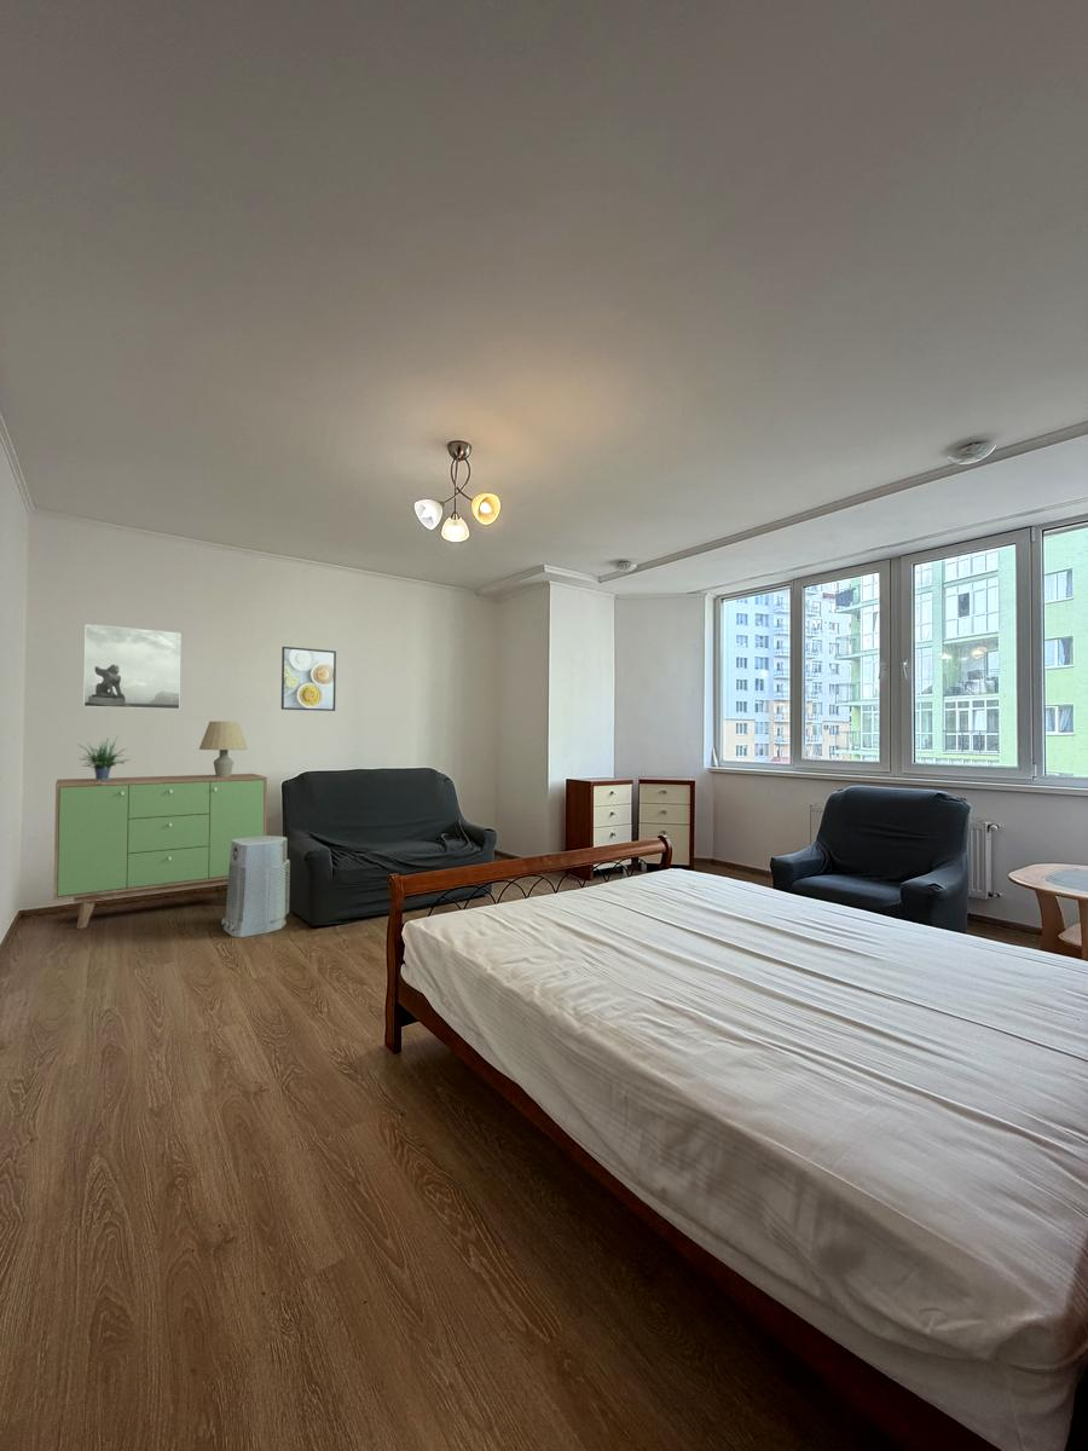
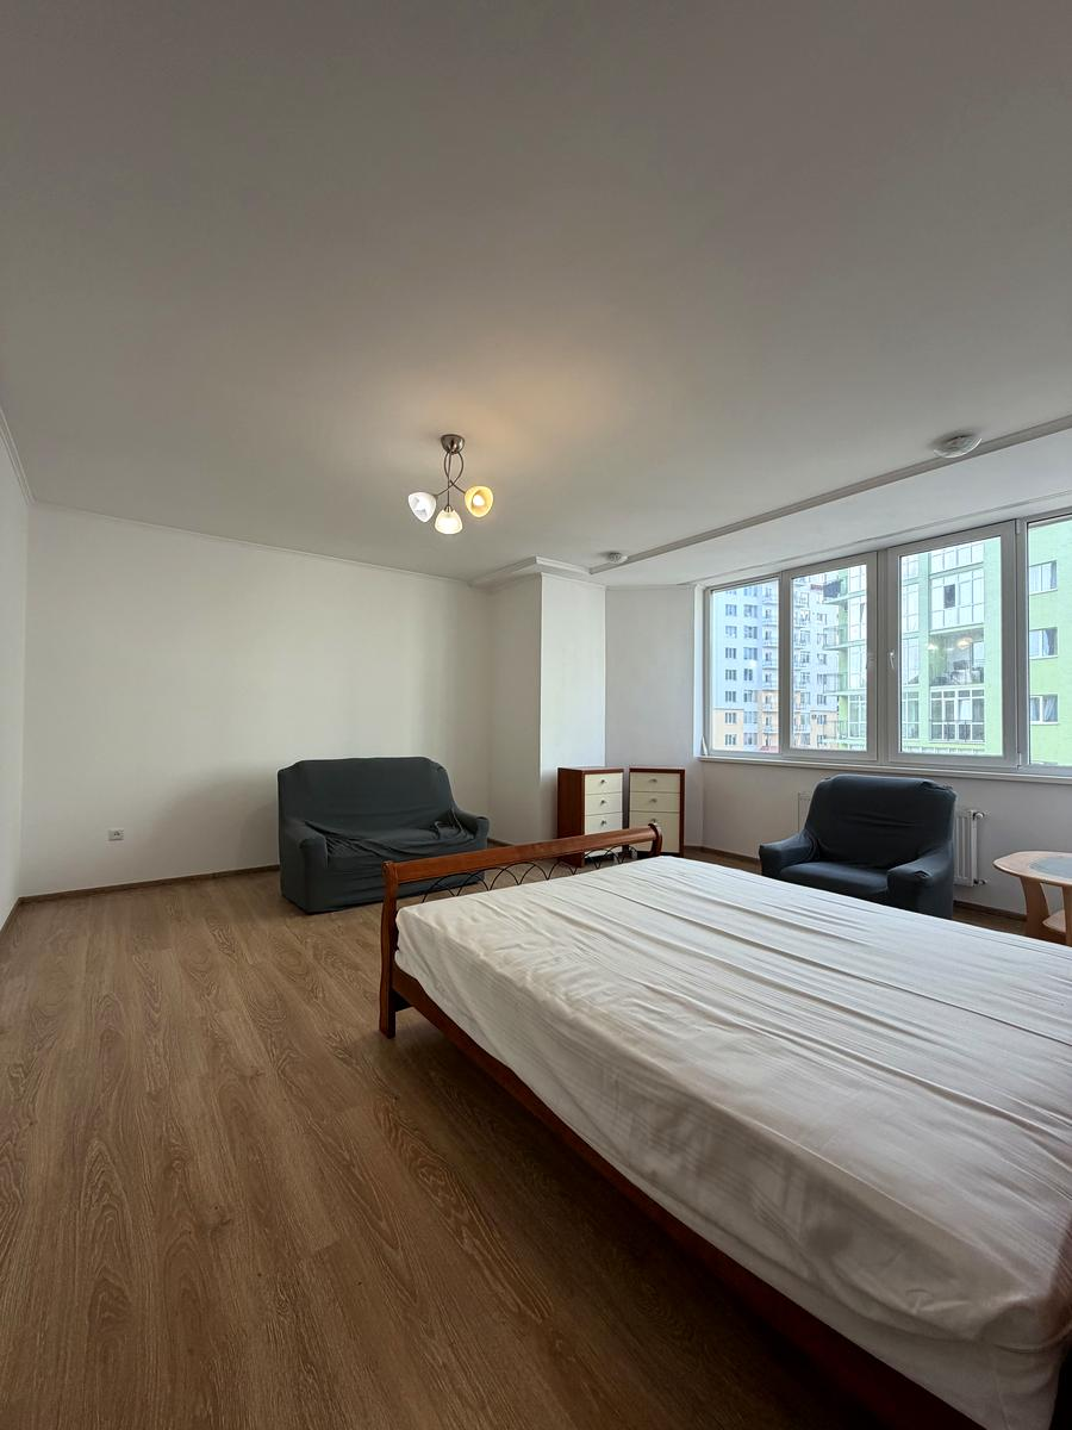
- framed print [82,623,183,711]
- air purifier [220,834,291,938]
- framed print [280,646,337,712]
- sideboard [52,773,268,930]
- potted plant [76,732,131,781]
- table lamp [198,721,249,777]
